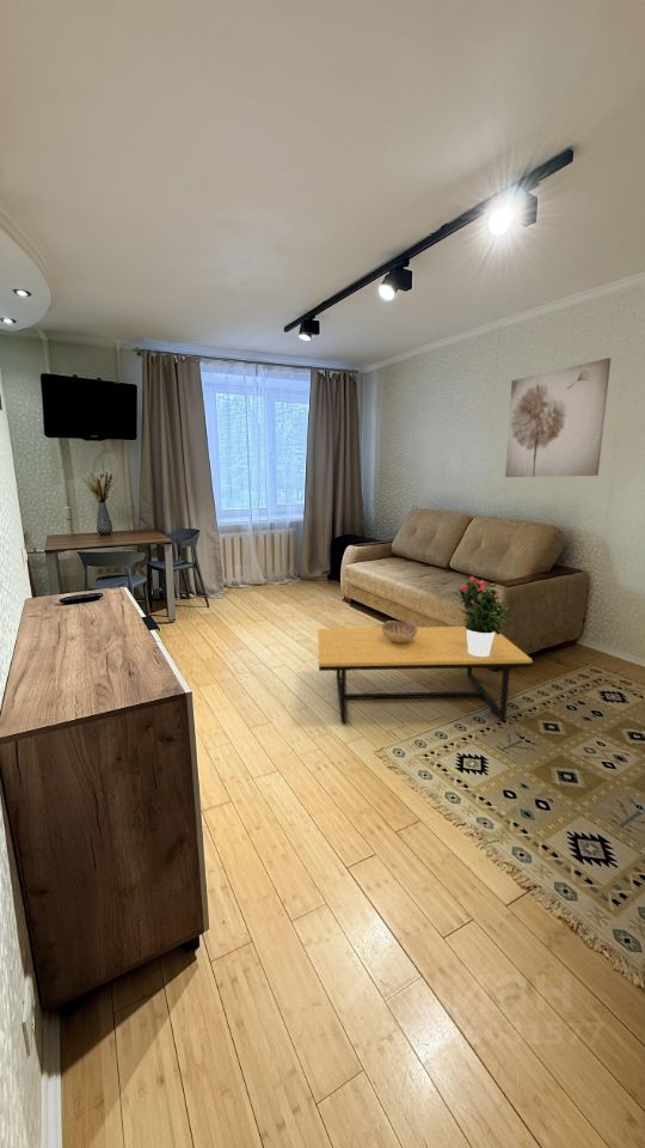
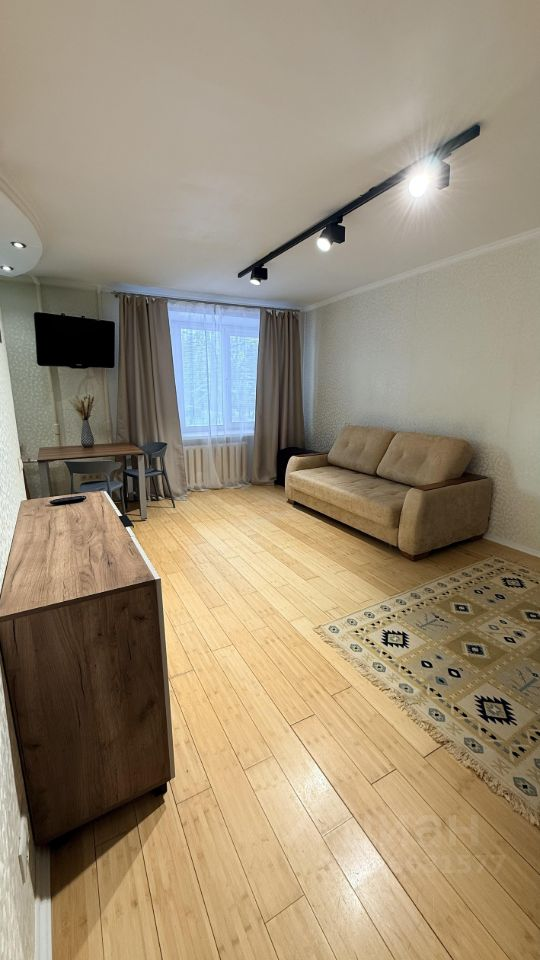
- wall art [504,356,612,478]
- coffee table [317,625,534,725]
- decorative bowl [380,619,418,643]
- potted flower [452,575,514,657]
